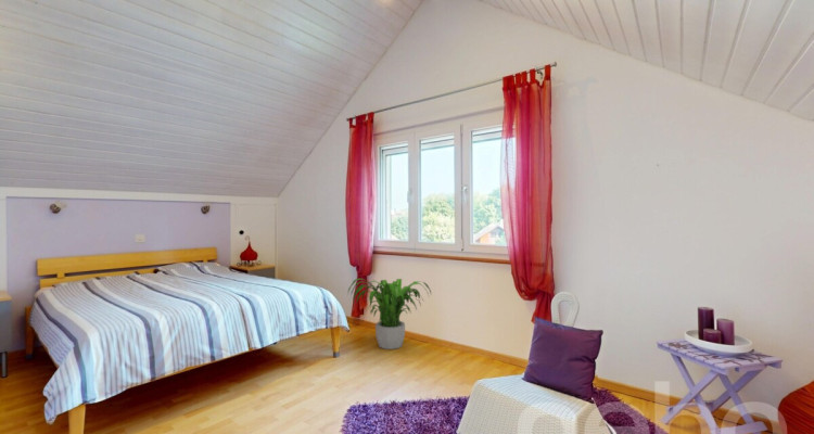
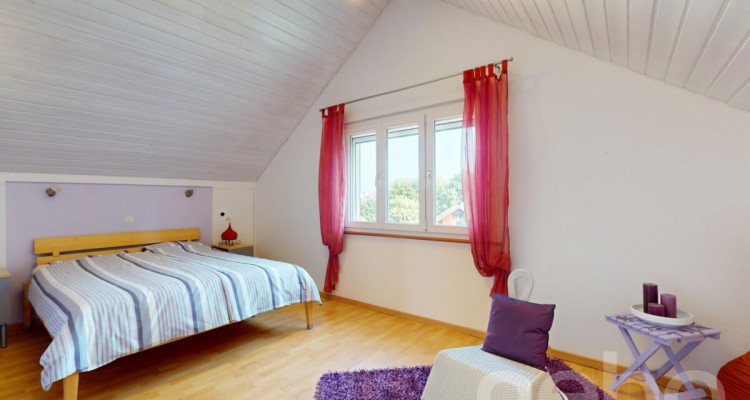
- potted plant [346,278,432,350]
